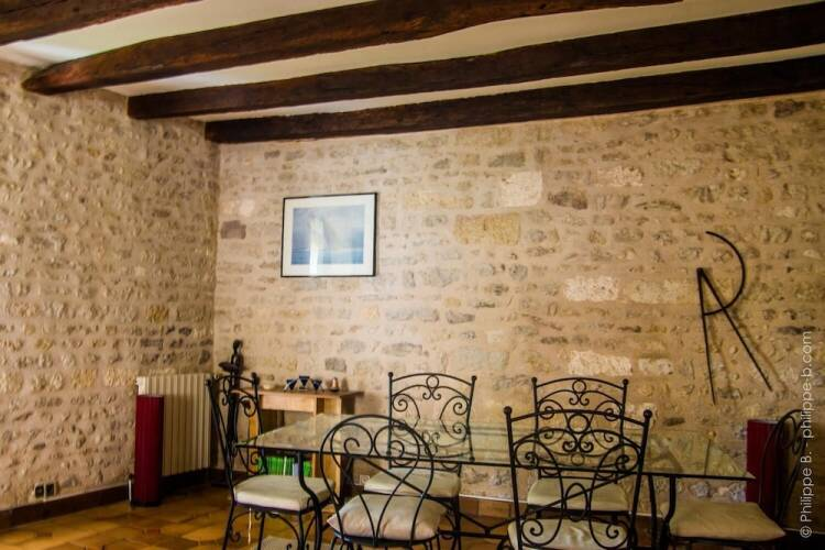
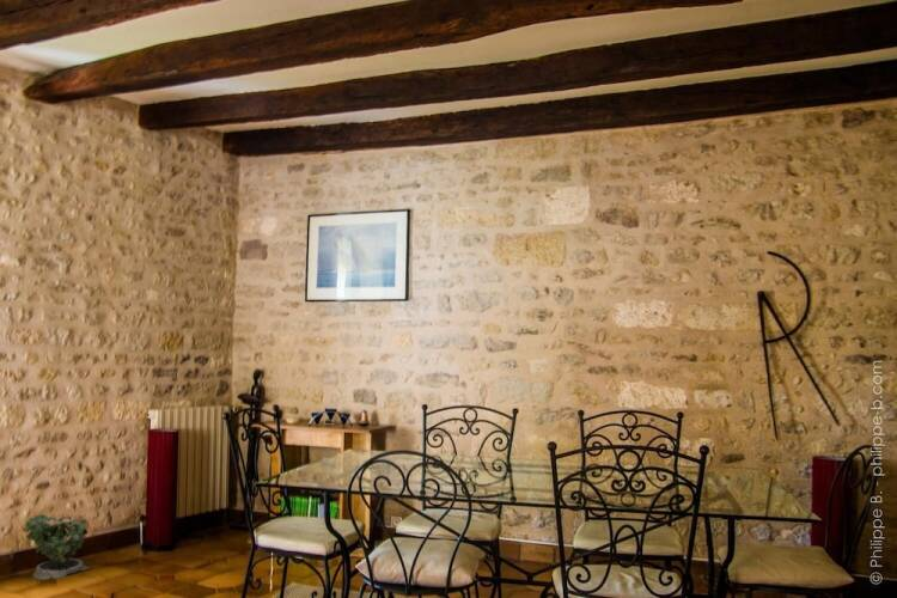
+ potted plant [22,507,92,581]
